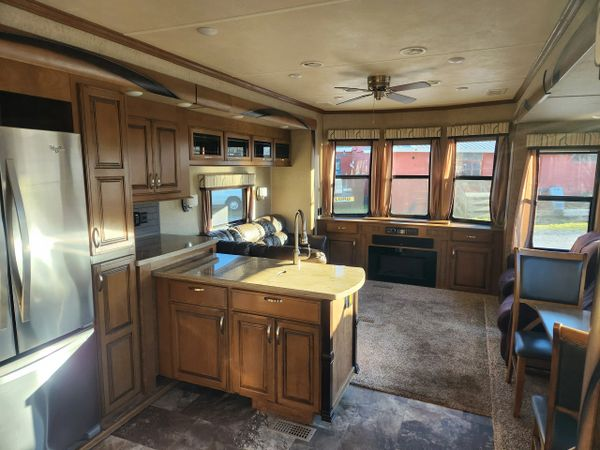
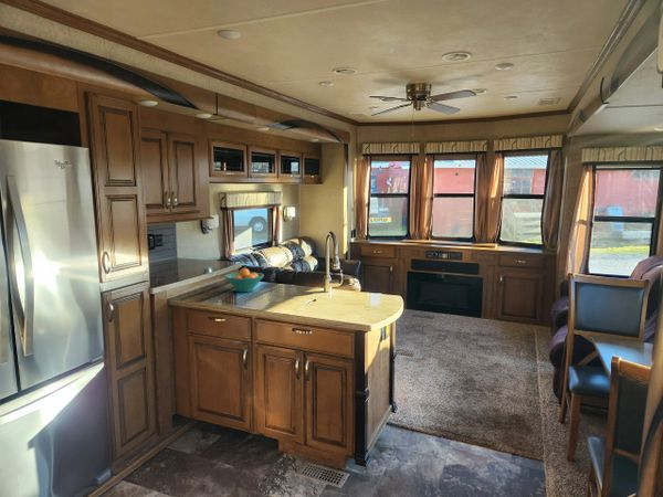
+ fruit bowl [223,267,265,293]
